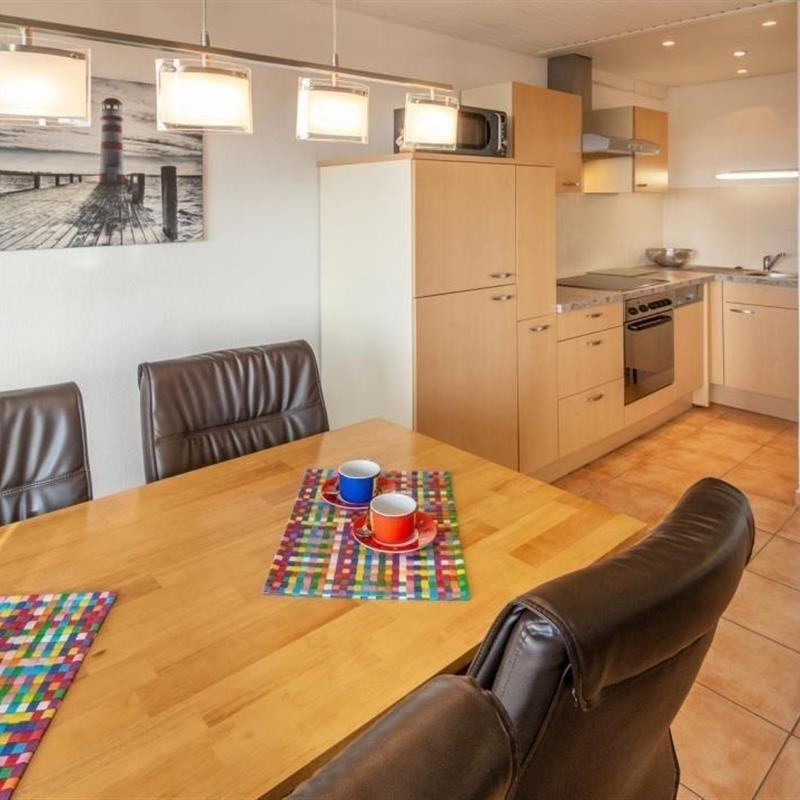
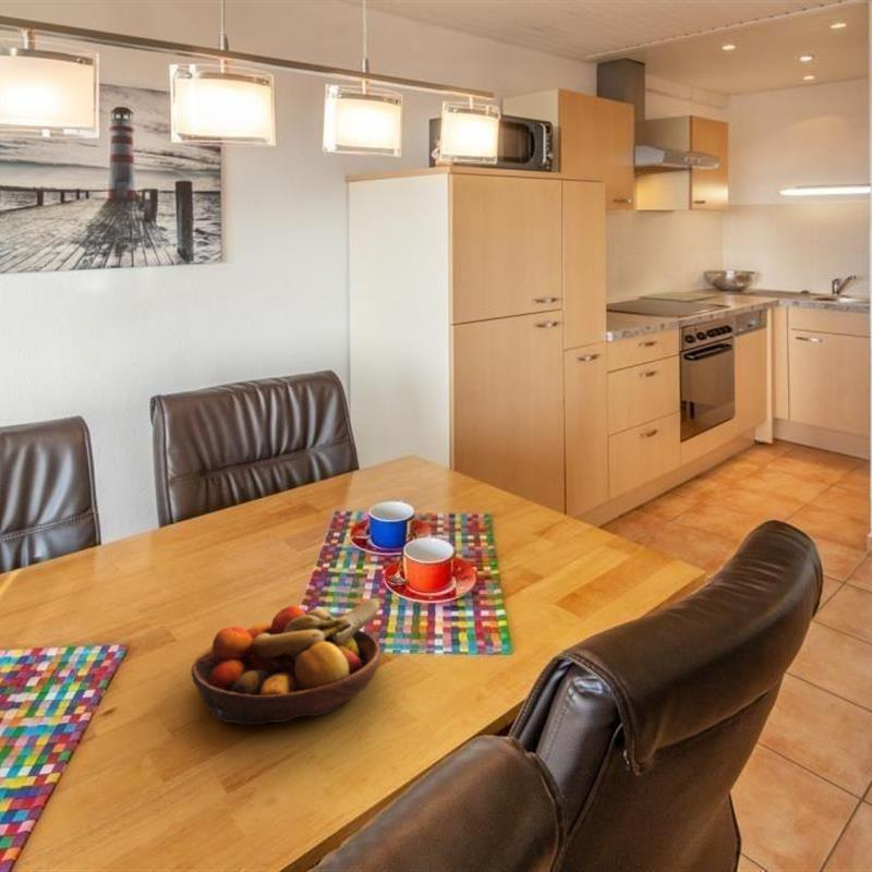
+ fruit bowl [190,596,384,726]
